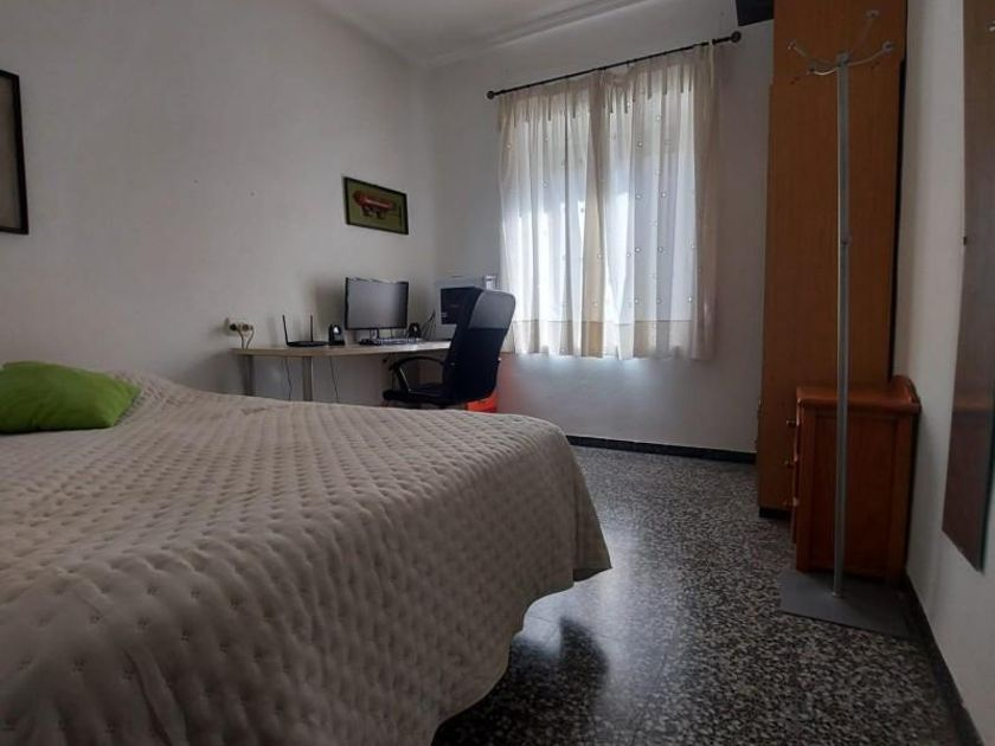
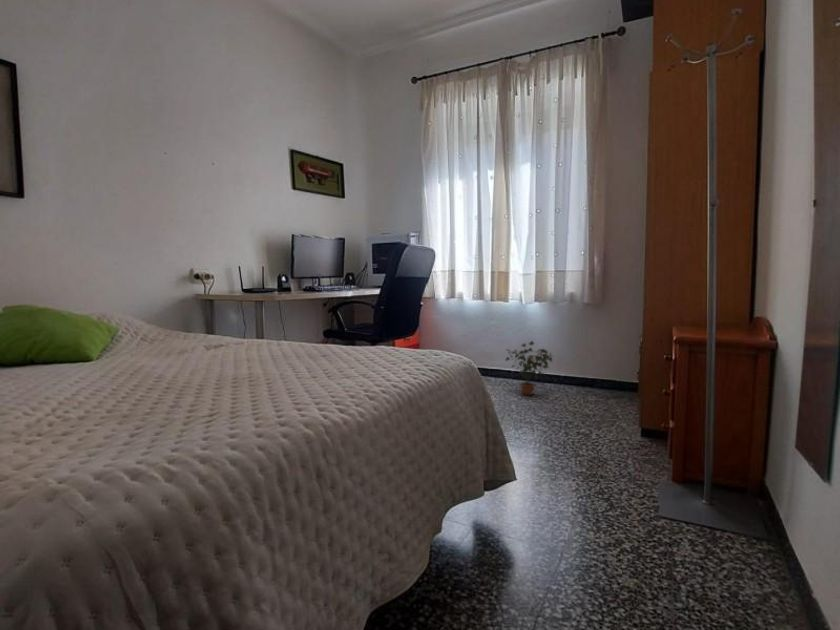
+ potted plant [504,340,554,396]
